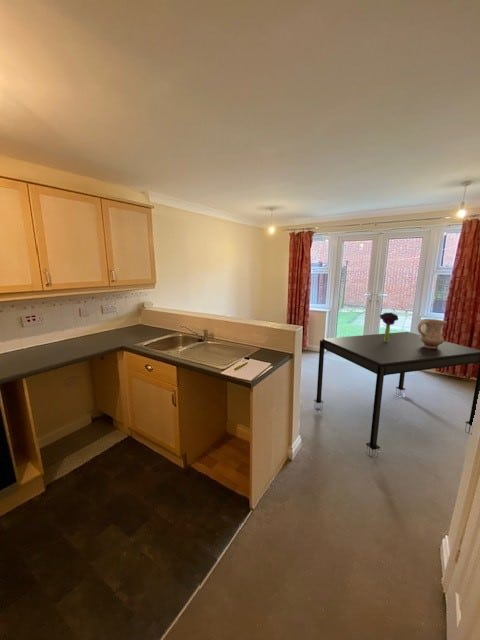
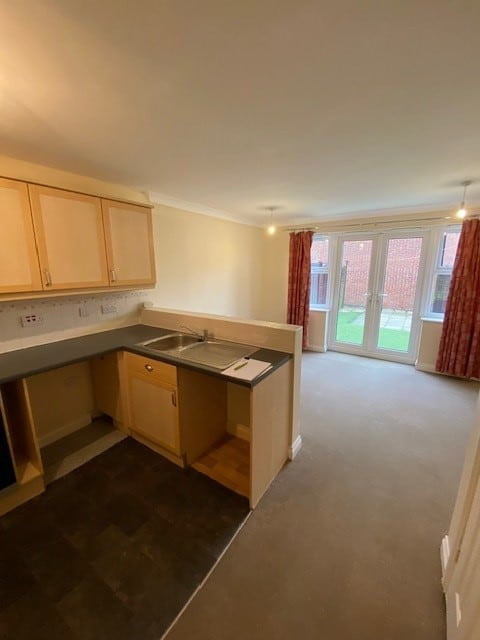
- dining table [313,331,480,460]
- bouquet [379,312,399,342]
- ceramic jug [417,318,448,348]
